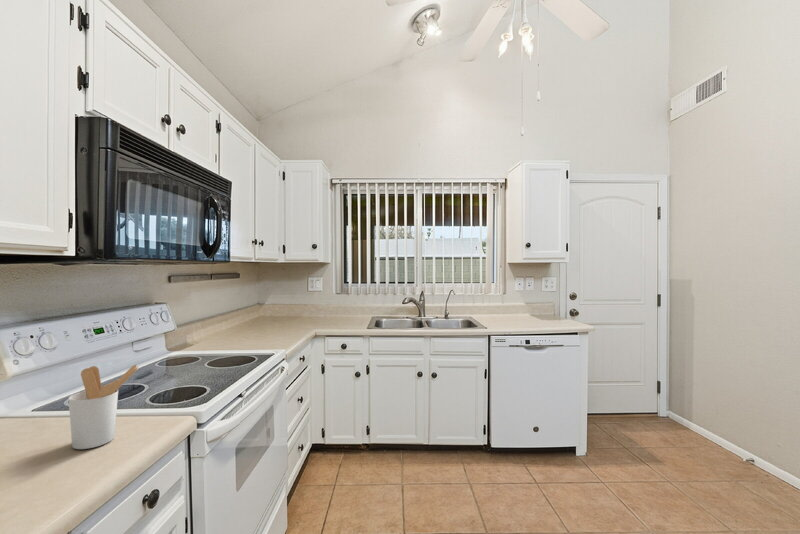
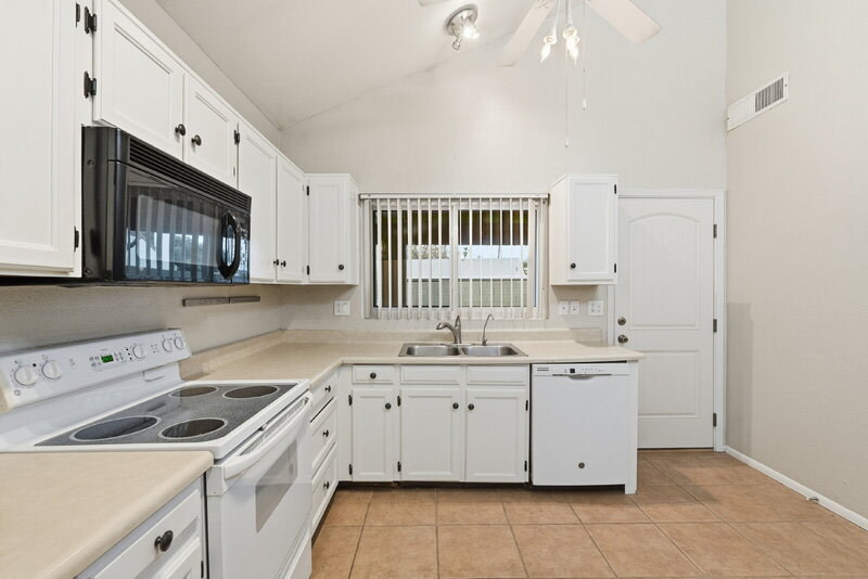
- utensil holder [68,364,139,450]
